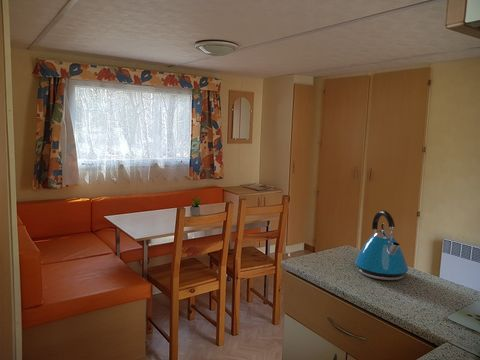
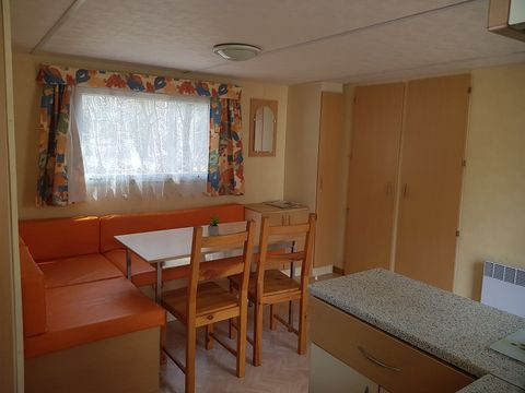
- kettle [354,209,409,281]
